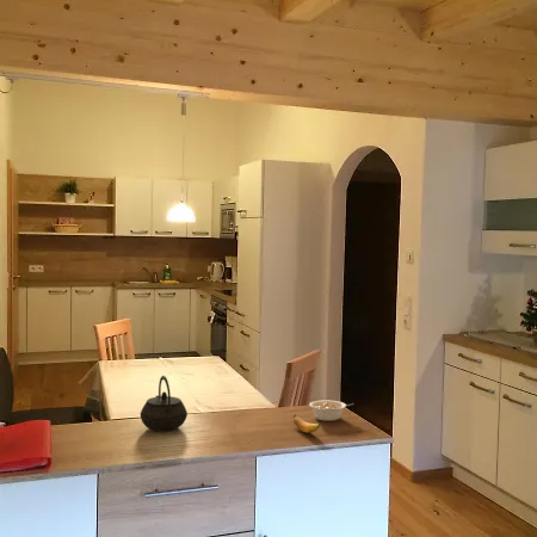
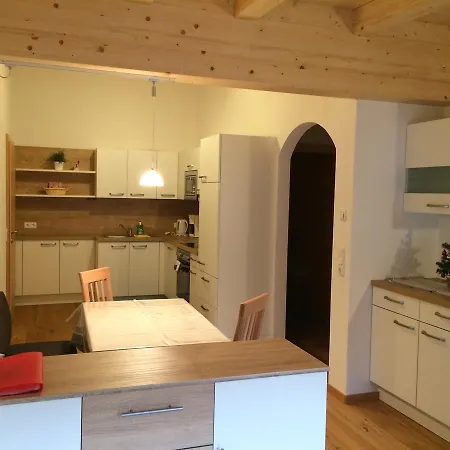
- kettle [140,375,189,433]
- legume [308,400,354,422]
- banana [292,414,321,434]
